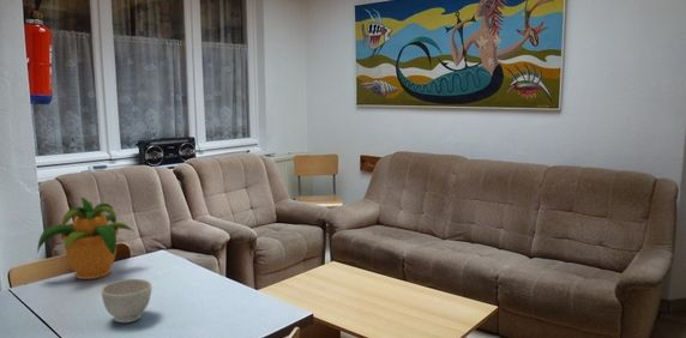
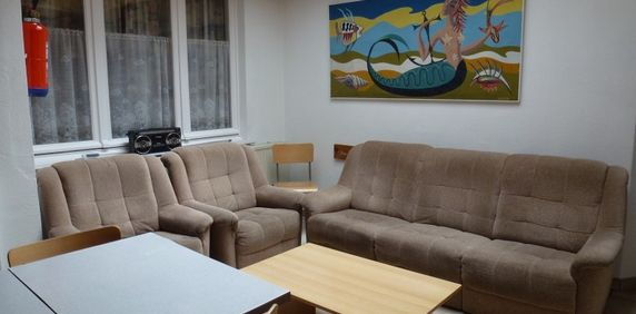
- bowl [100,278,152,324]
- potted plant [36,195,134,280]
